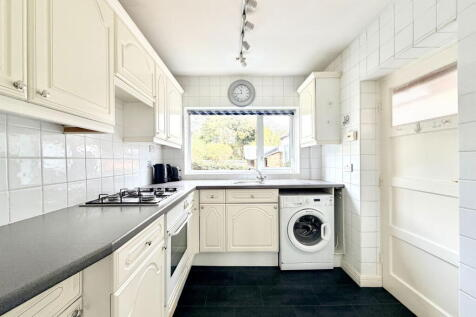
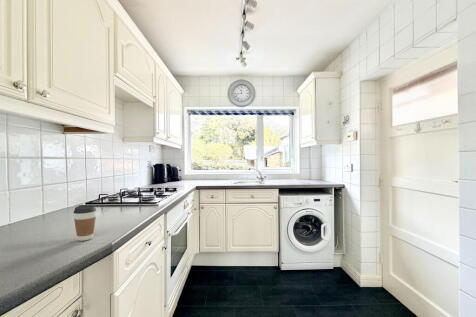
+ coffee cup [72,205,97,242]
